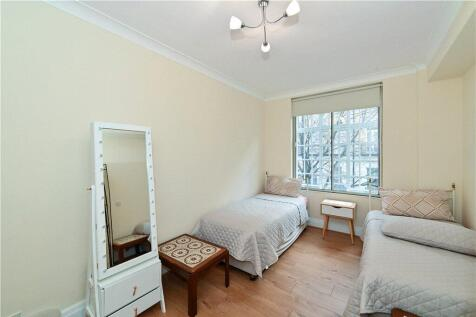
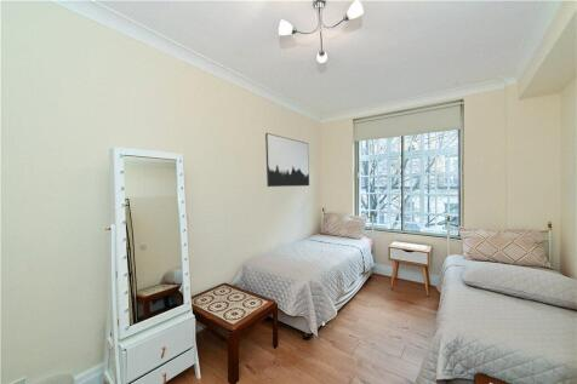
+ wall art [264,132,310,188]
